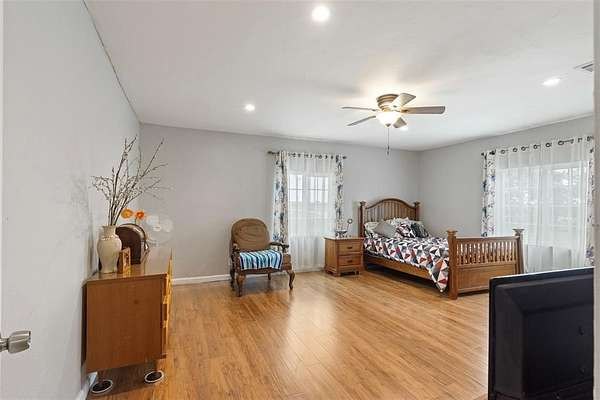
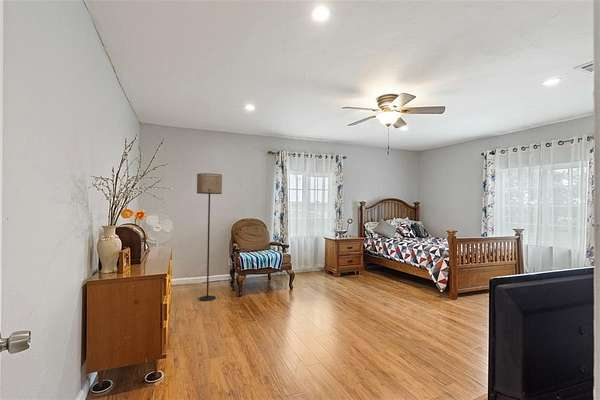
+ floor lamp [196,172,223,302]
